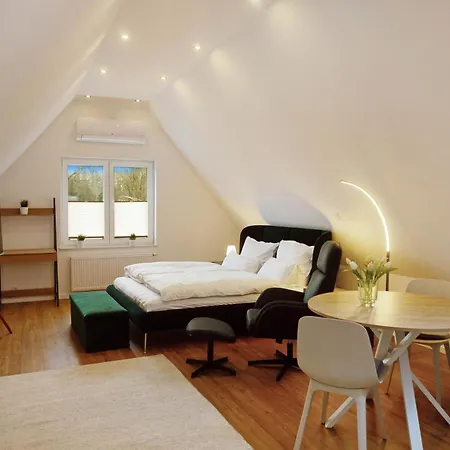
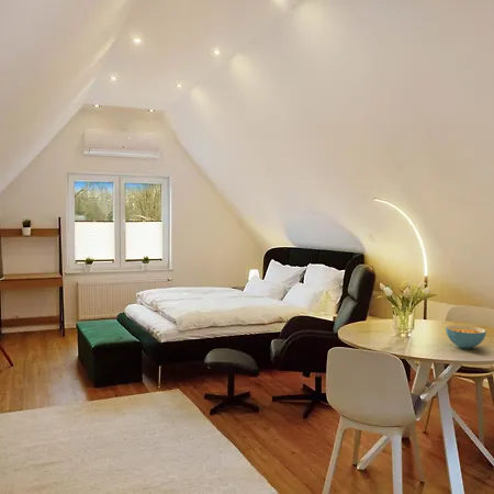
+ cereal bowl [445,324,487,349]
